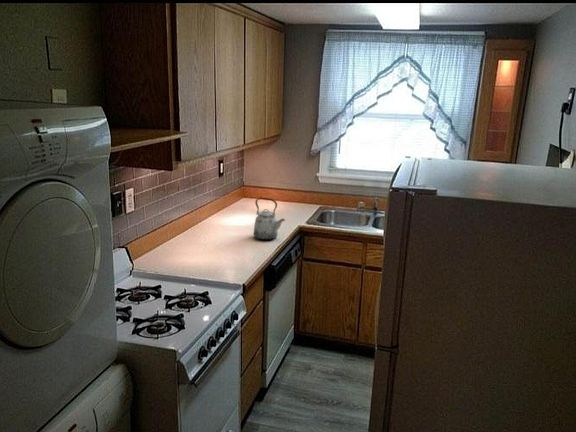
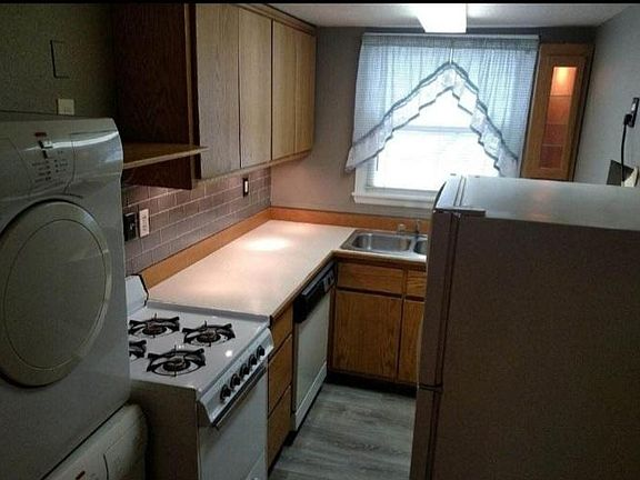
- kettle [253,197,286,241]
